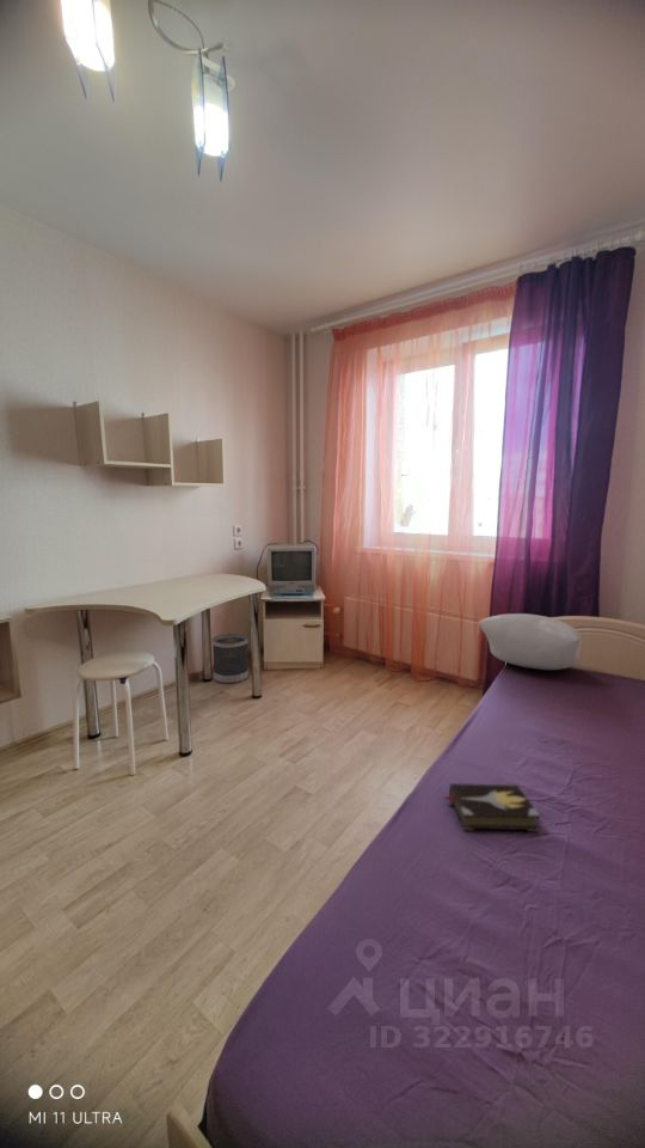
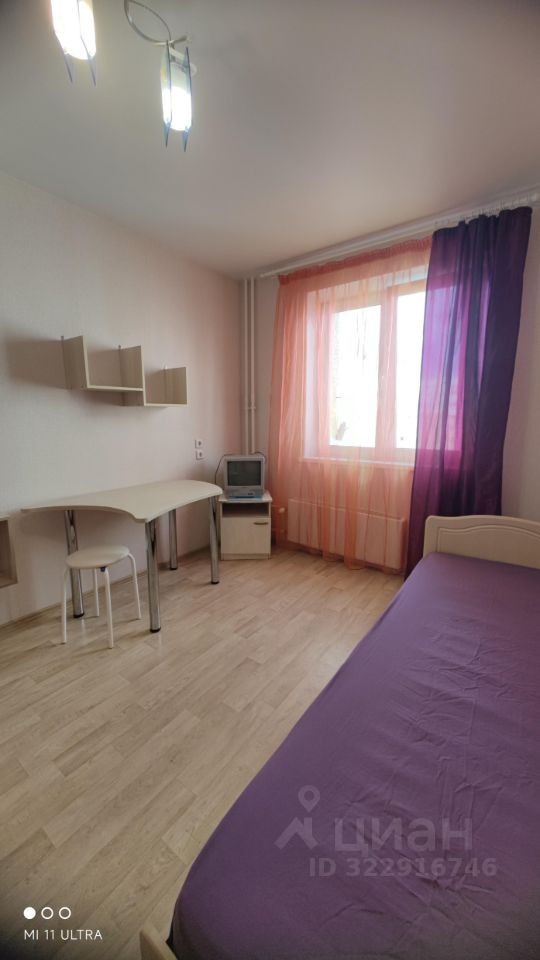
- pillow [479,612,583,671]
- wastebasket [211,633,250,685]
- hardback book [442,782,541,832]
